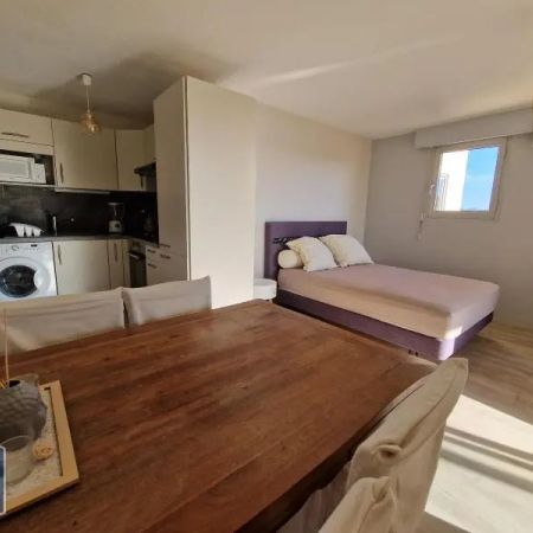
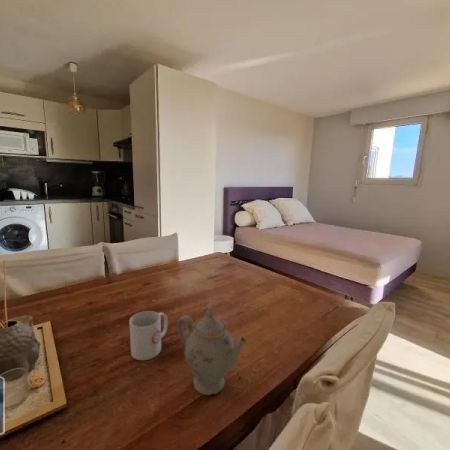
+ chinaware [176,306,250,396]
+ mug [128,310,169,361]
